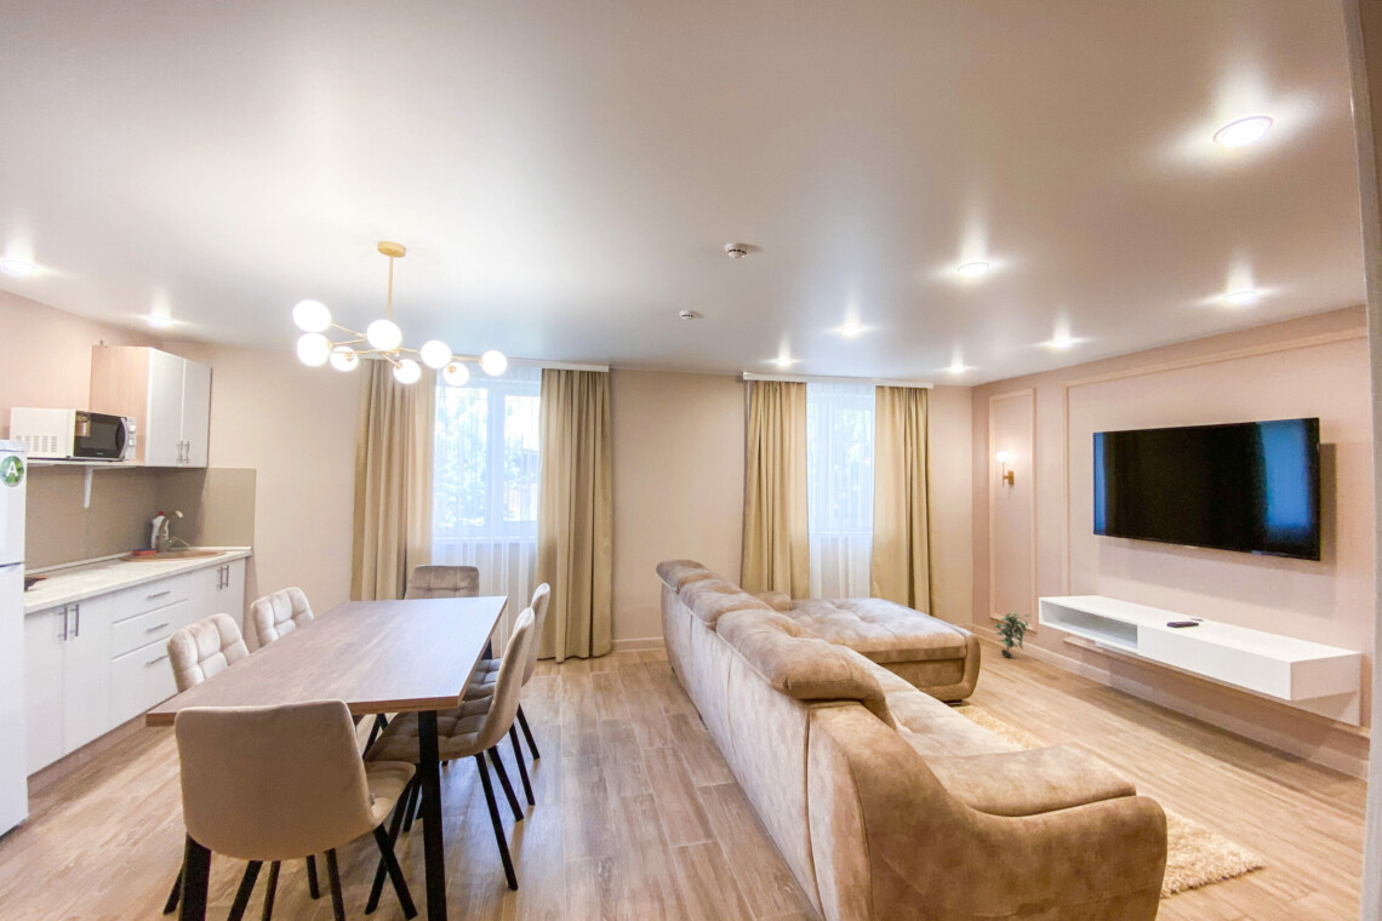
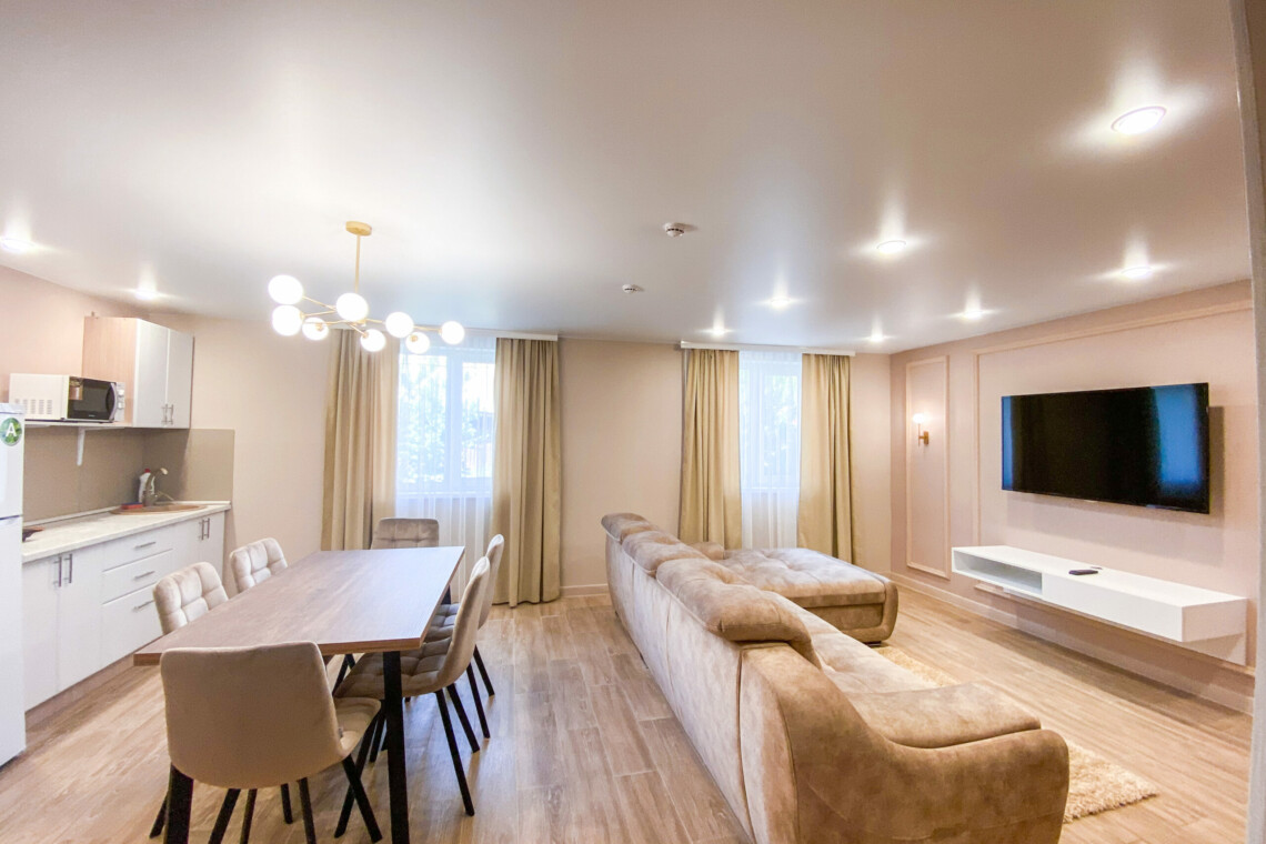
- potted plant [992,611,1030,659]
